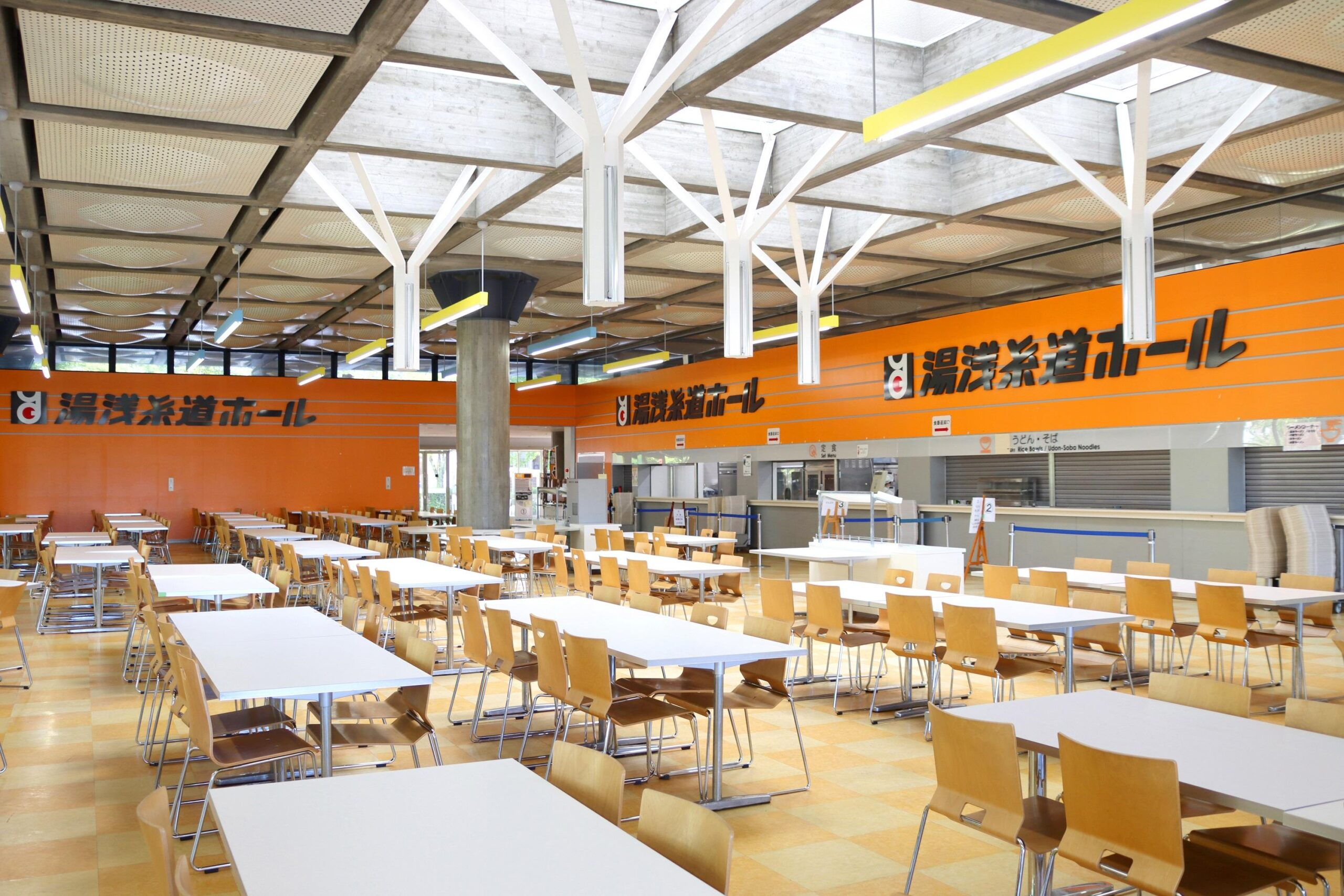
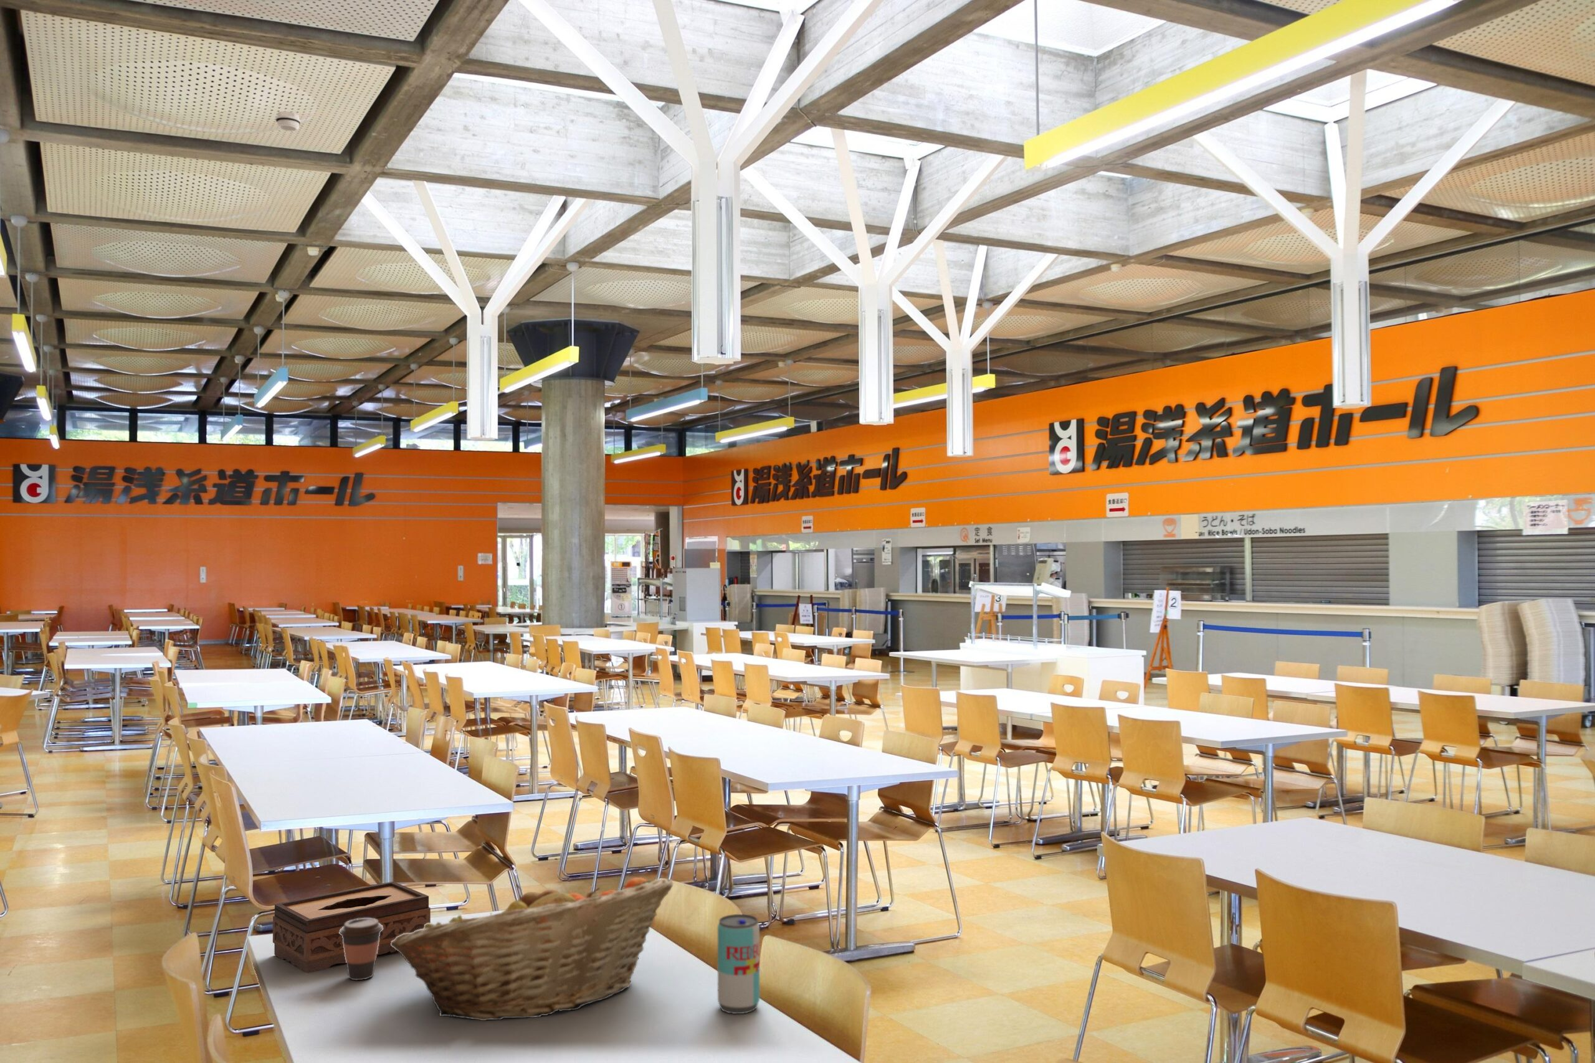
+ fruit basket [390,877,674,1021]
+ beverage can [717,914,760,1014]
+ coffee cup [339,918,383,981]
+ tissue box [272,880,431,973]
+ smoke detector [275,110,301,132]
